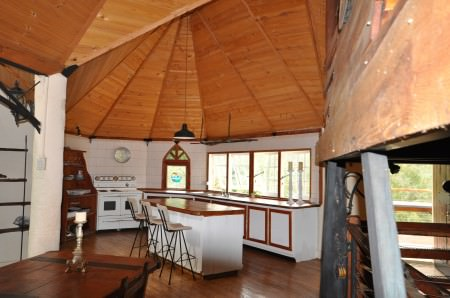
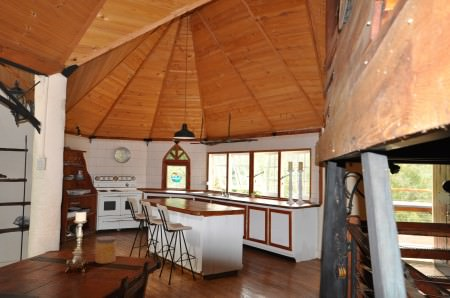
+ jar [95,235,117,265]
